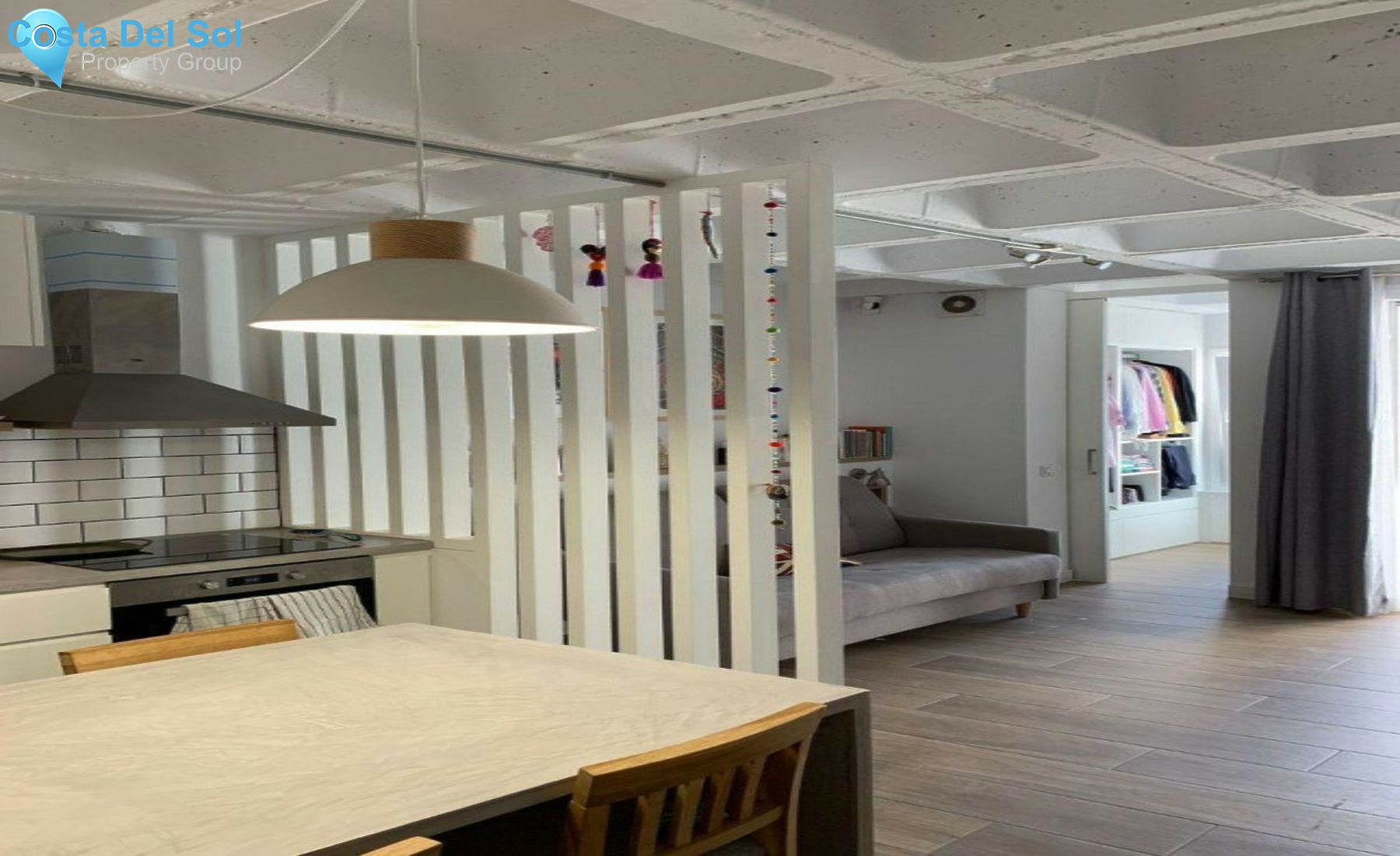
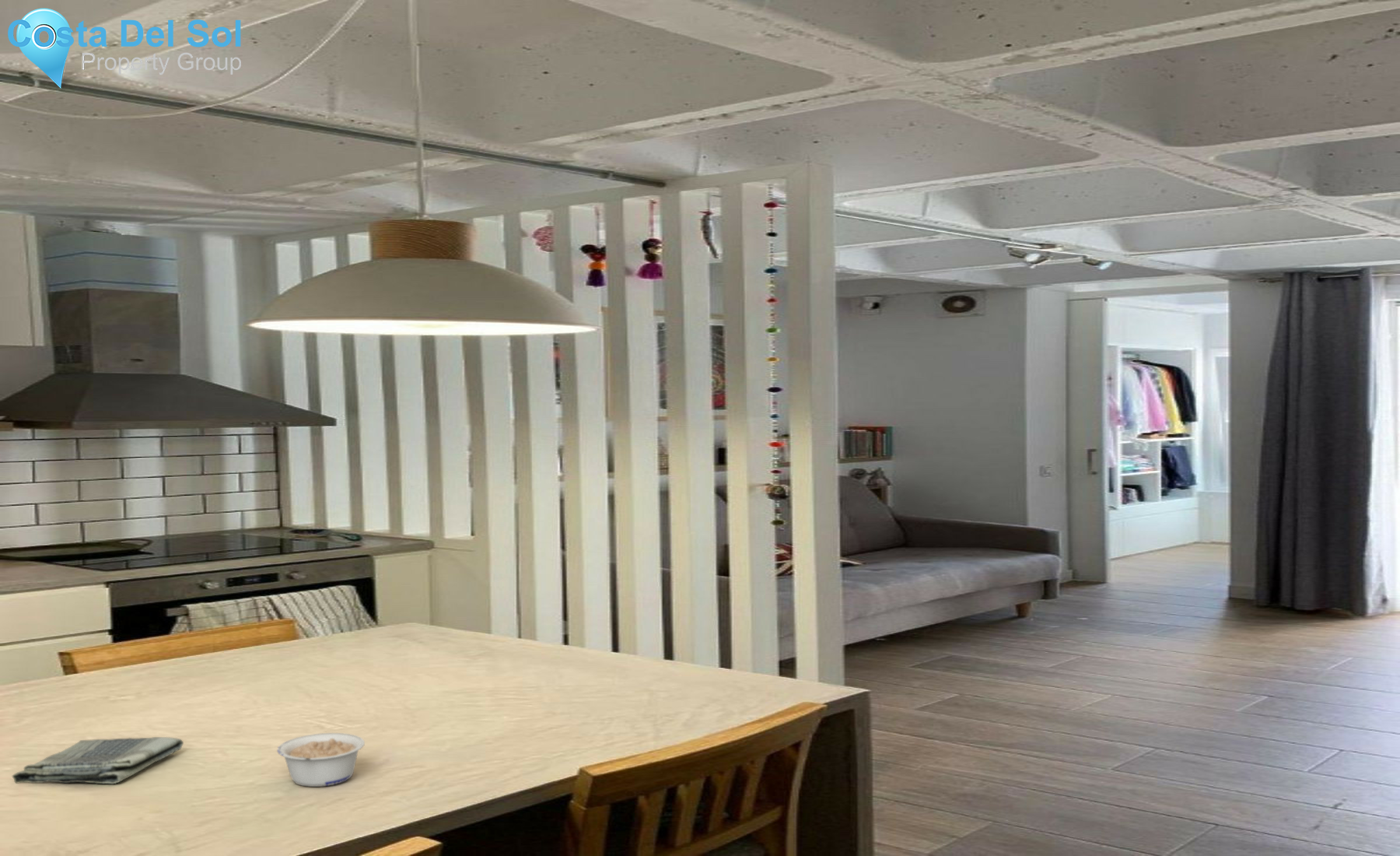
+ dish towel [12,736,184,784]
+ legume [276,732,366,788]
